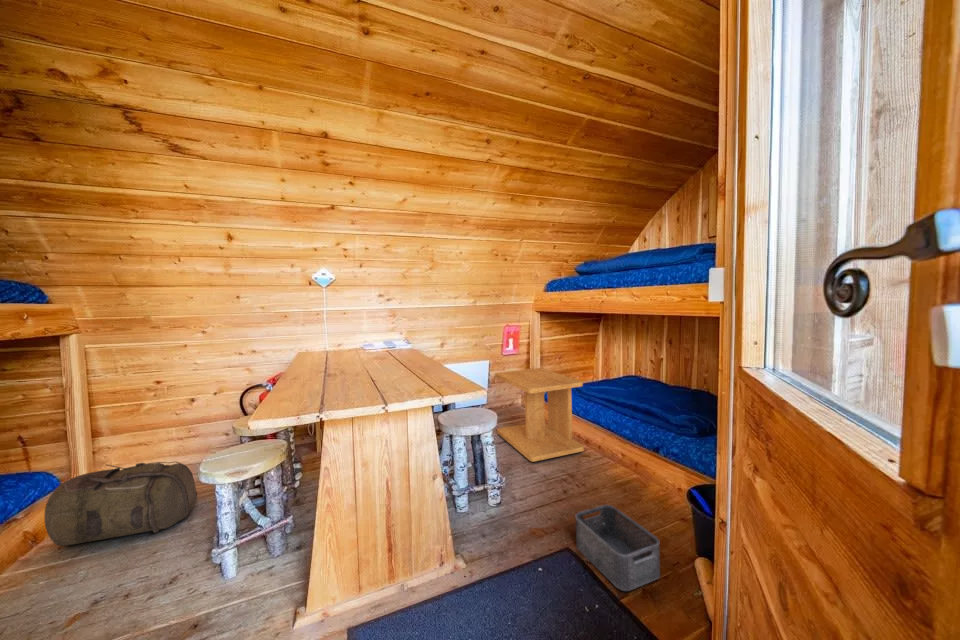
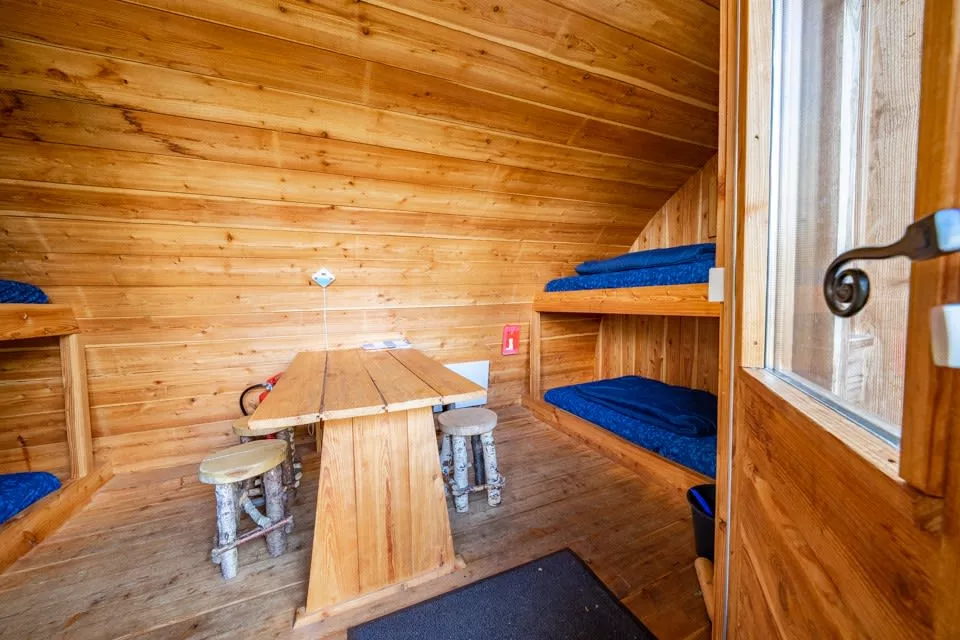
- backpack [44,460,198,547]
- storage bin [574,504,661,592]
- side table [494,367,585,463]
